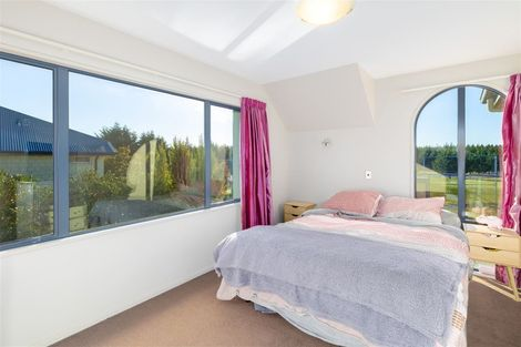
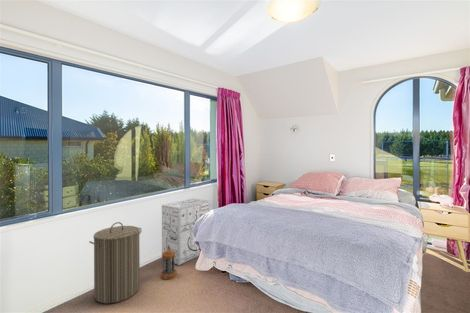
+ cardboard box [161,198,211,266]
+ laundry hamper [88,221,143,304]
+ lantern [159,244,177,280]
